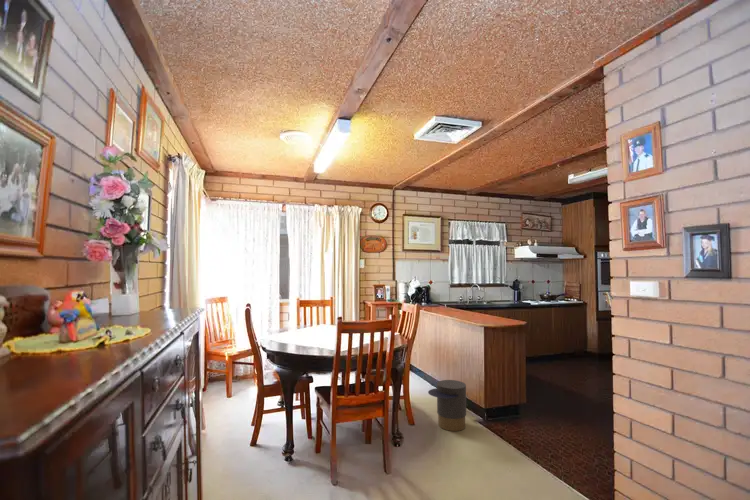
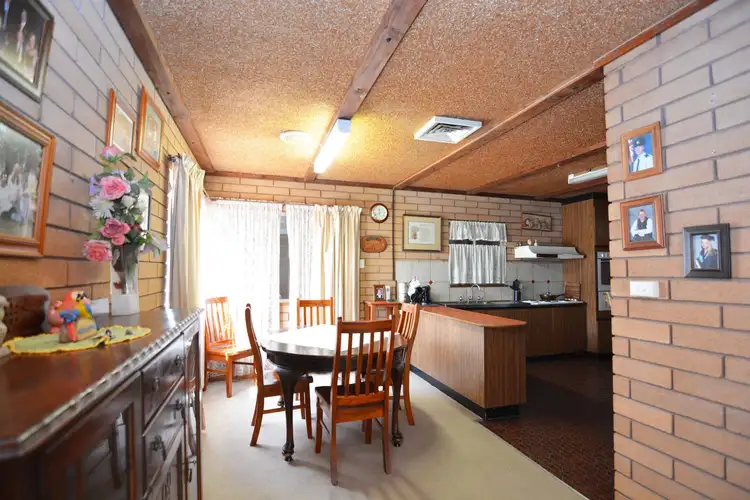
- trash can [427,379,467,432]
